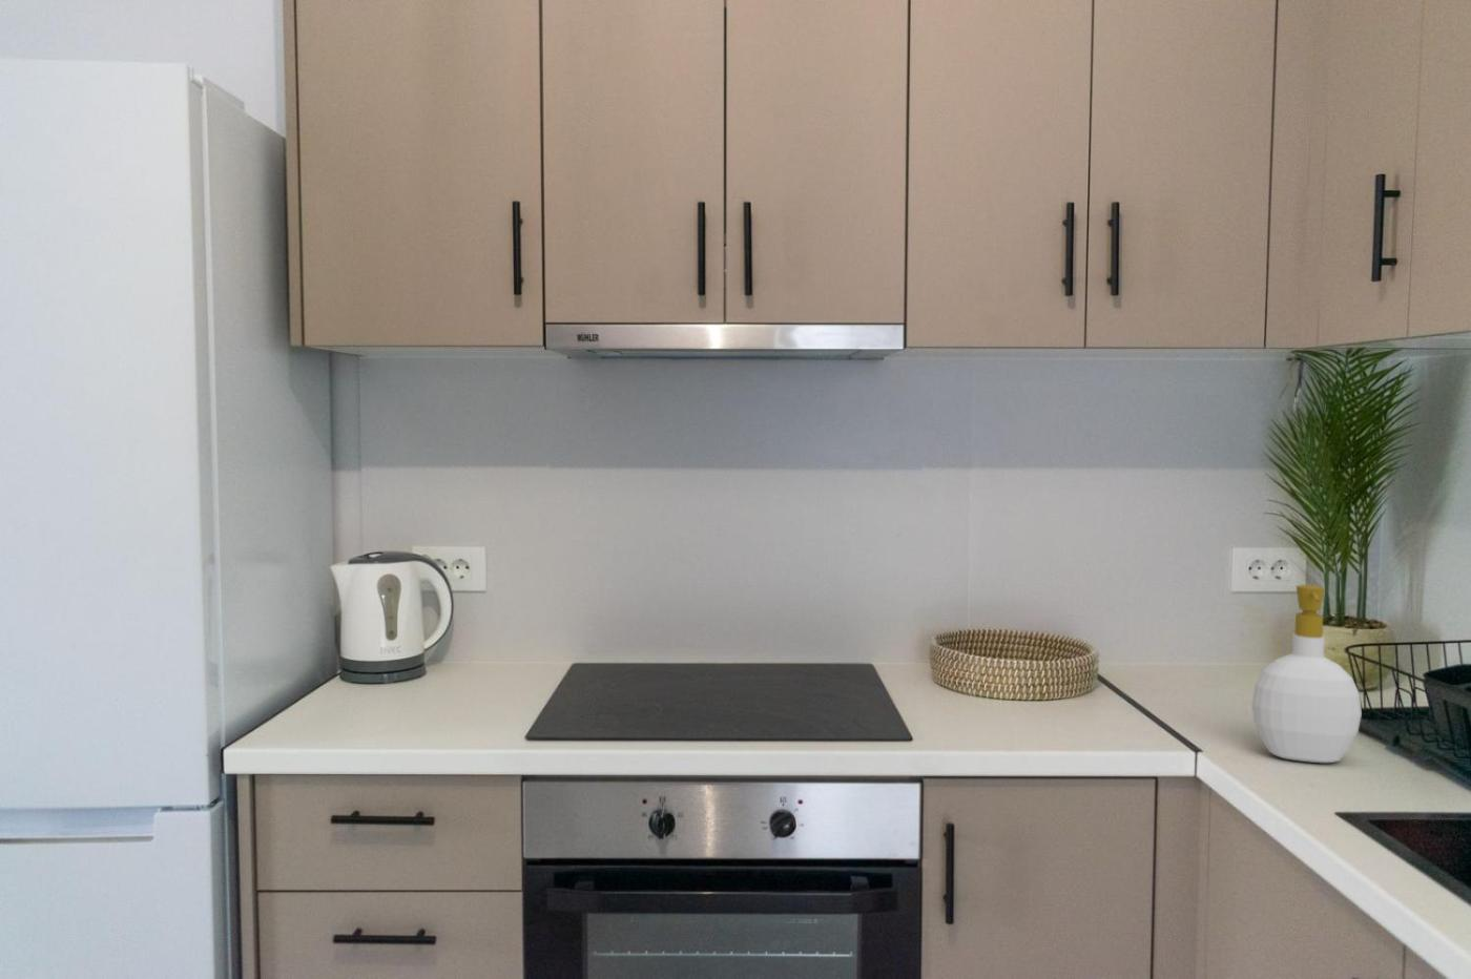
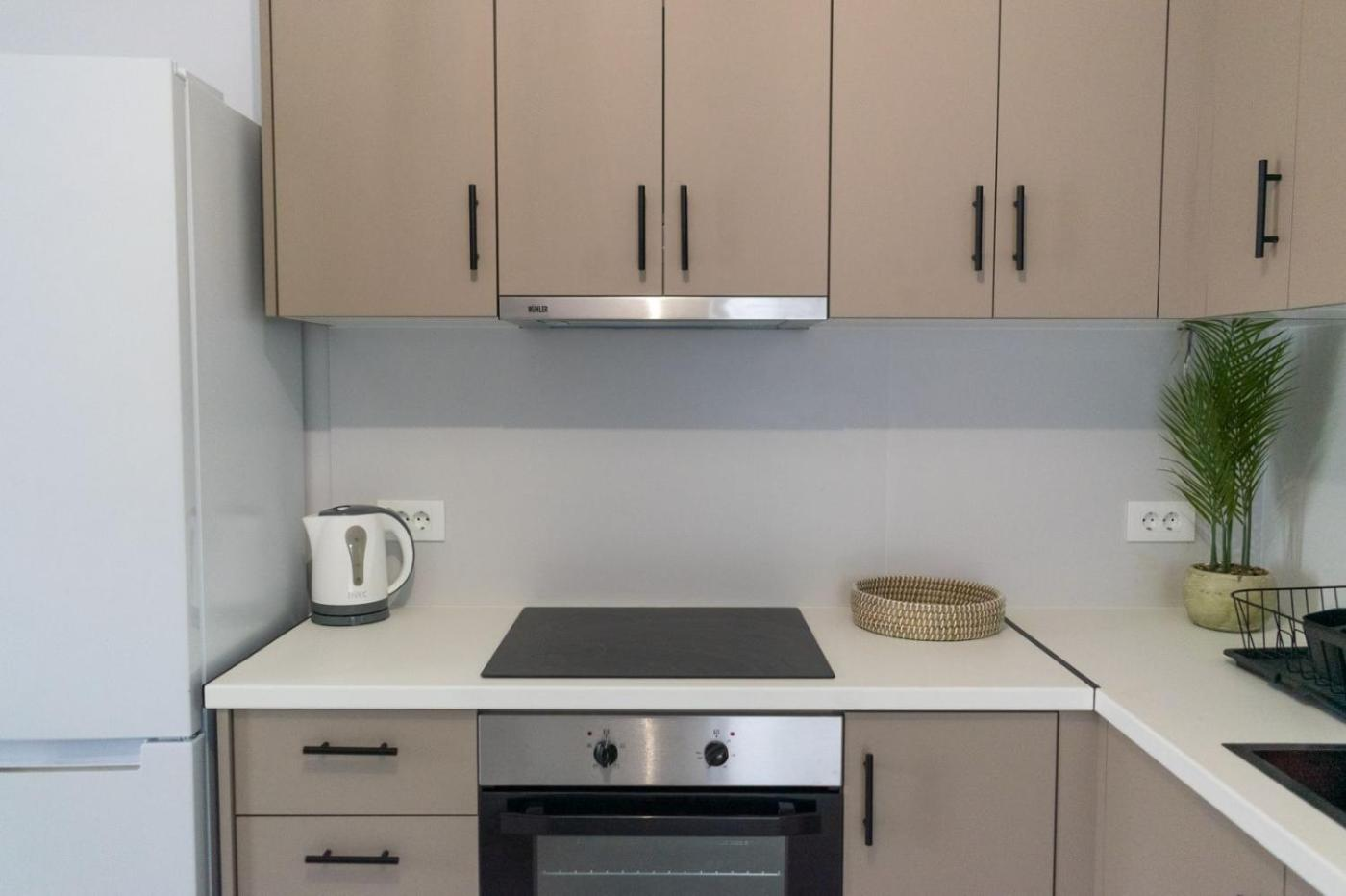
- soap bottle [1251,585,1363,764]
